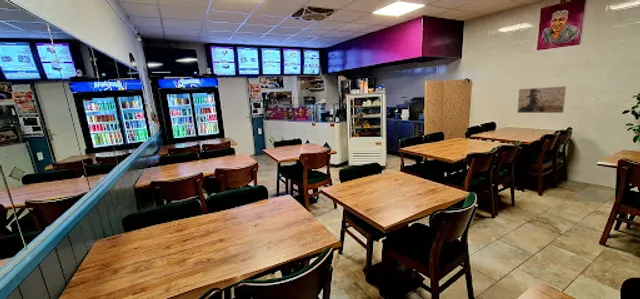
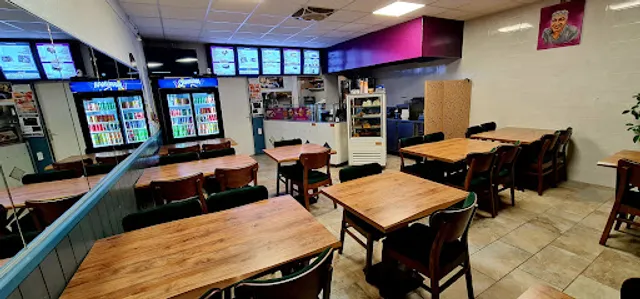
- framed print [516,85,567,114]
